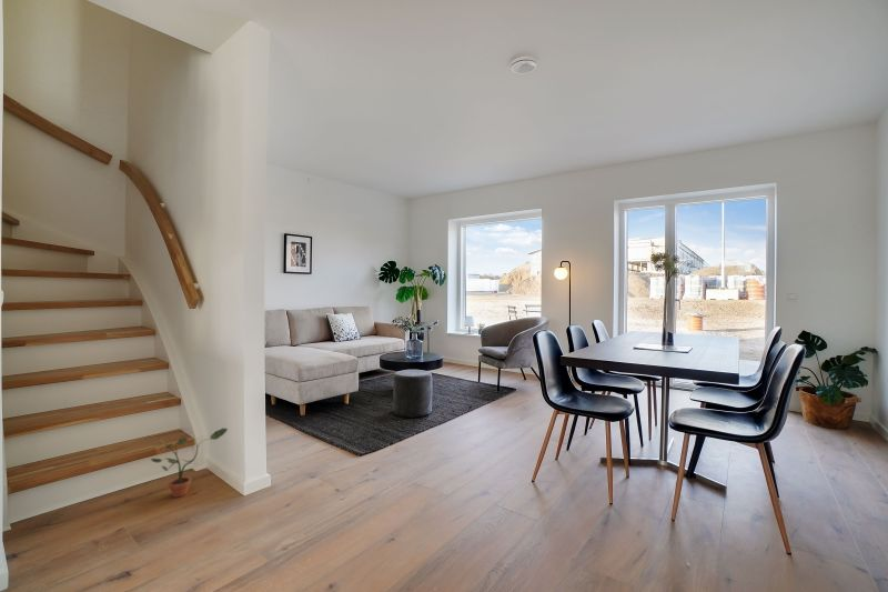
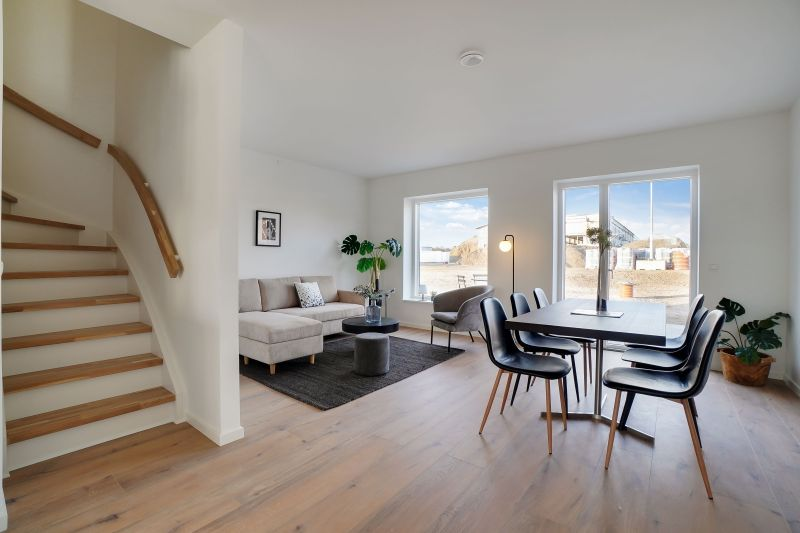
- potted plant [150,428,229,499]
